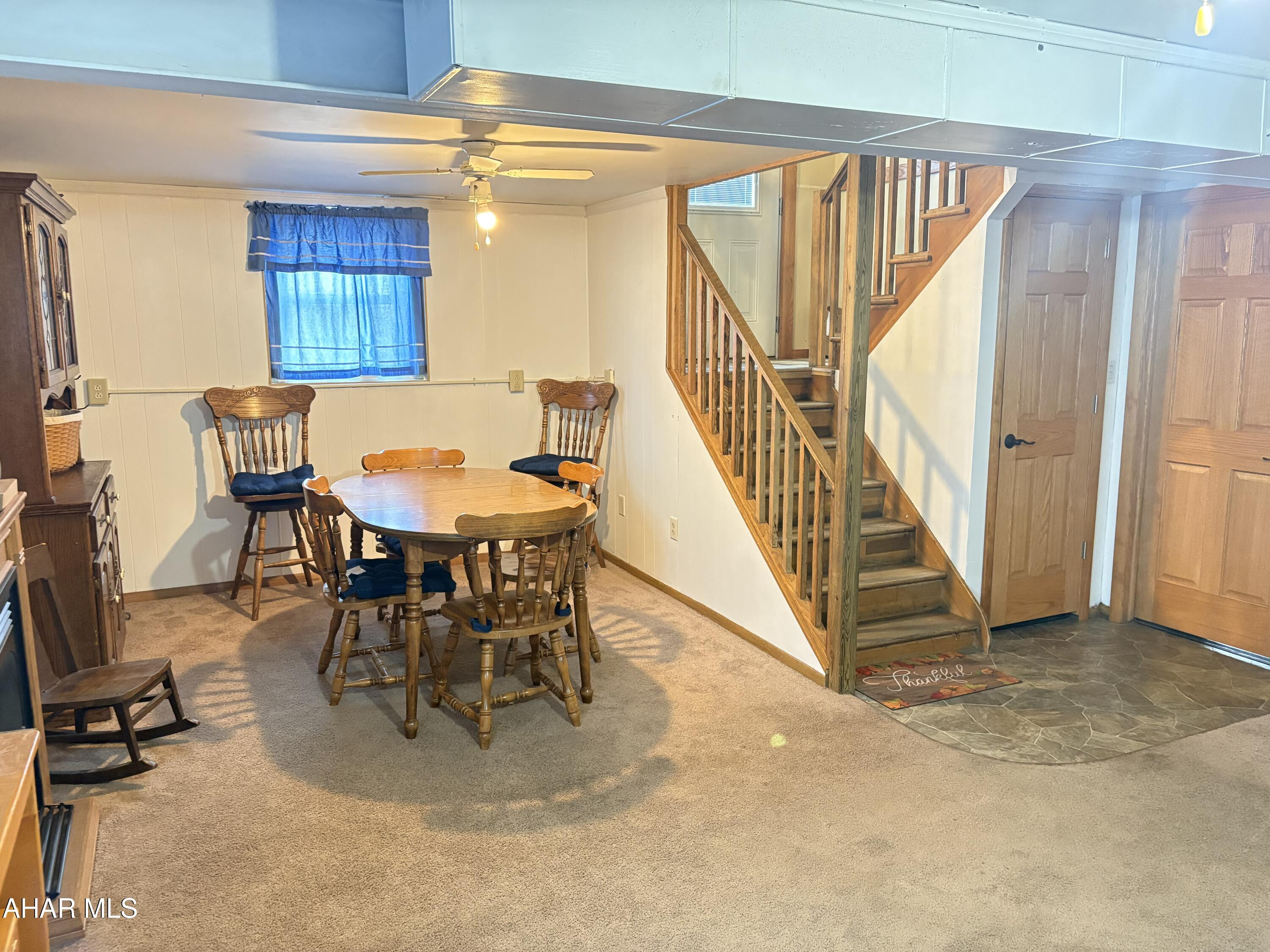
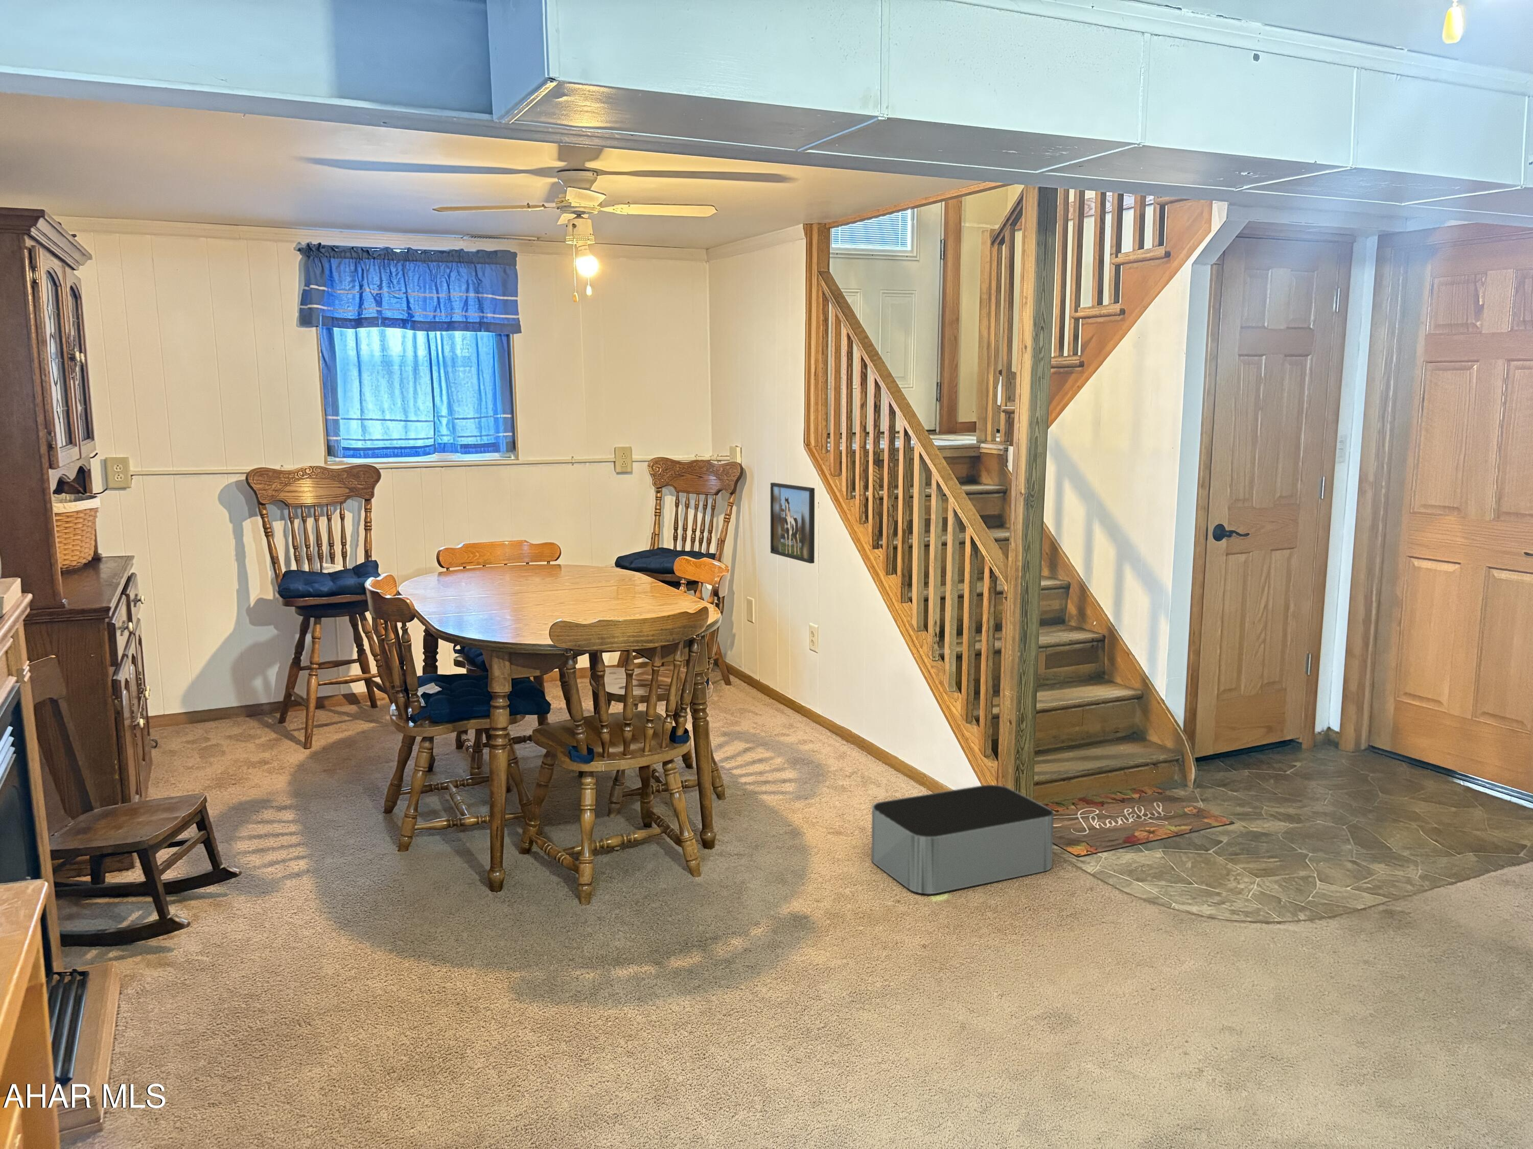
+ storage bin [870,785,1055,894]
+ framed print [770,482,815,564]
